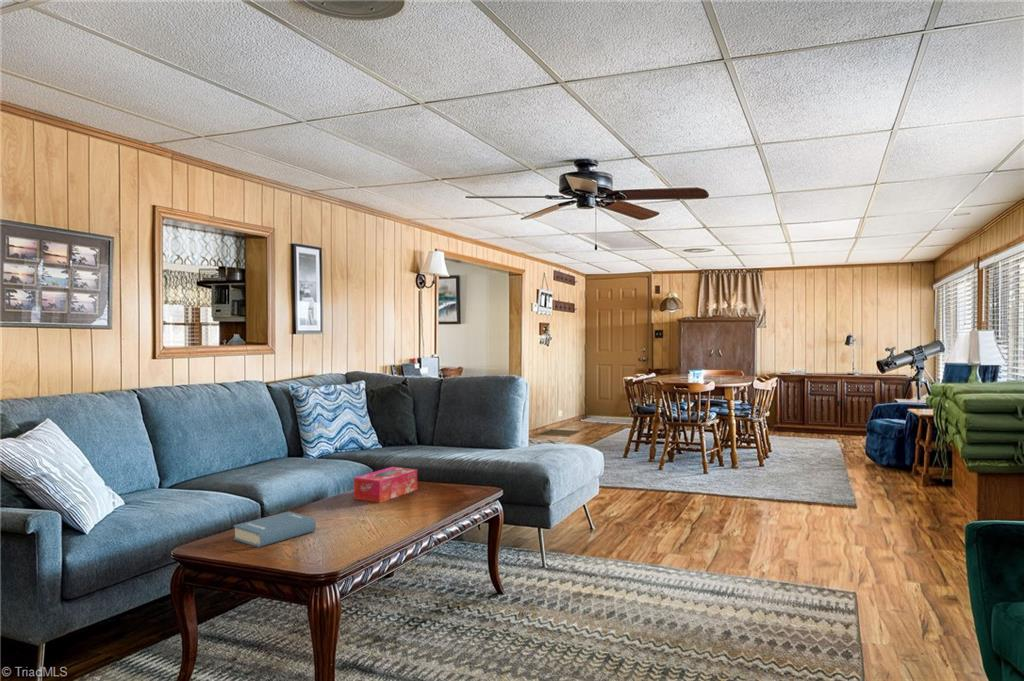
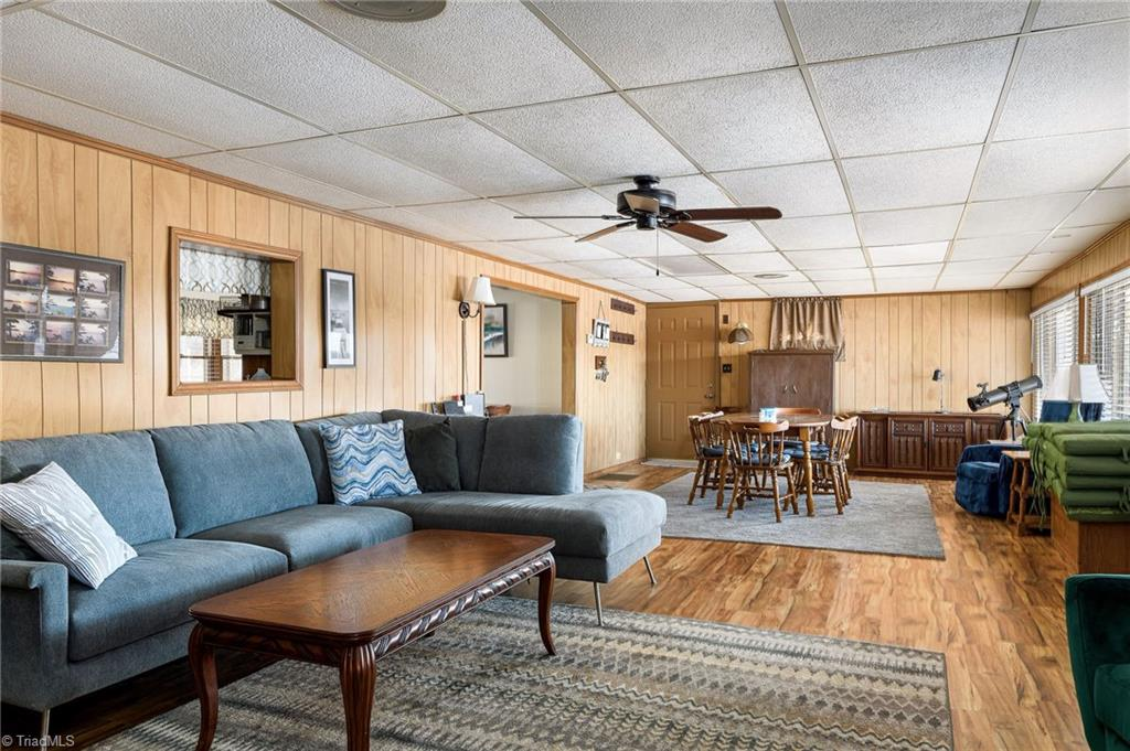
- tissue box [353,466,418,504]
- hardback book [233,510,317,548]
